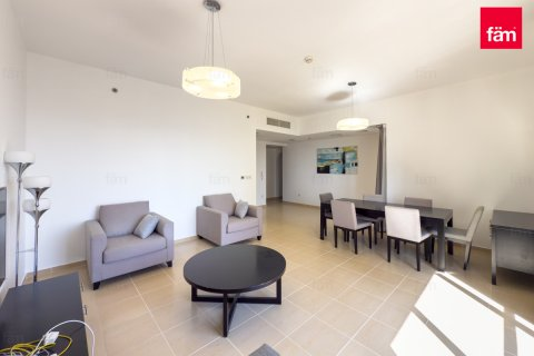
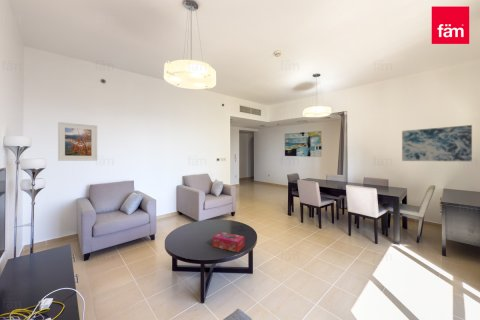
+ tissue box [212,231,245,253]
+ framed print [57,121,98,162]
+ wall art [401,124,473,162]
